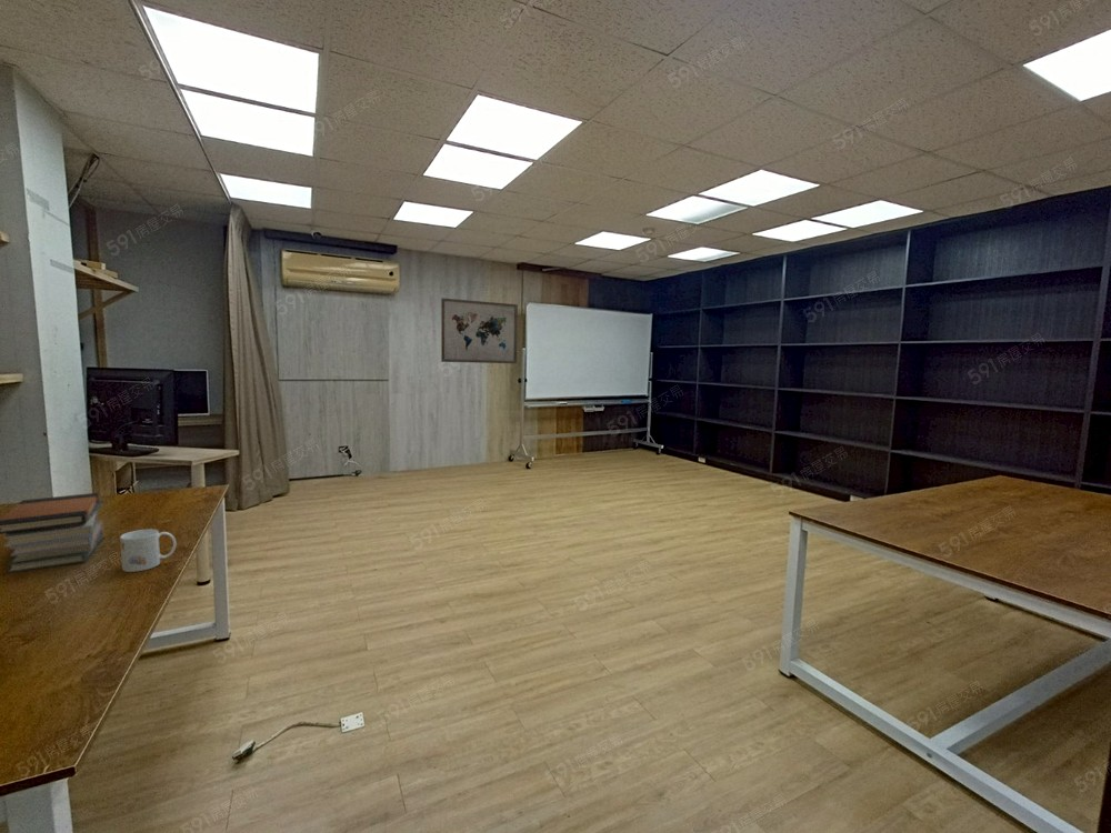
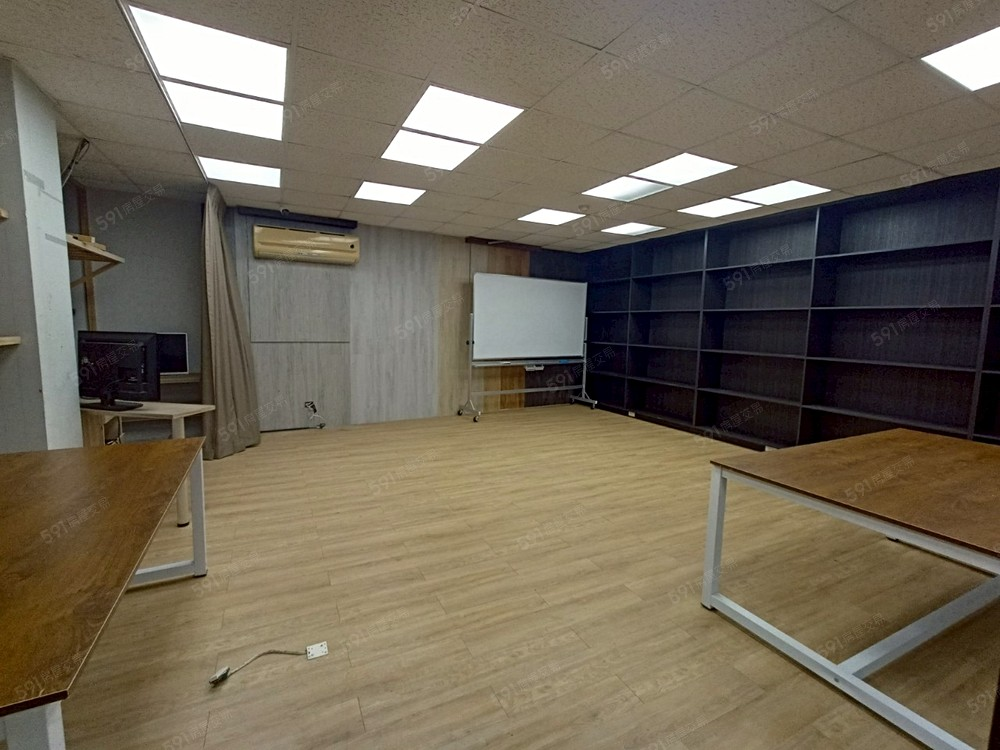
- book stack [0,492,107,574]
- mug [119,528,178,573]
- wall art [440,297,519,364]
